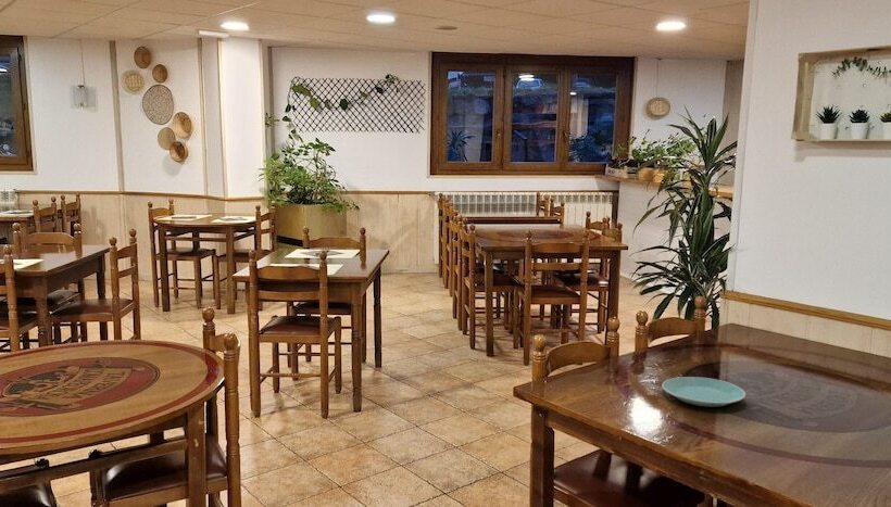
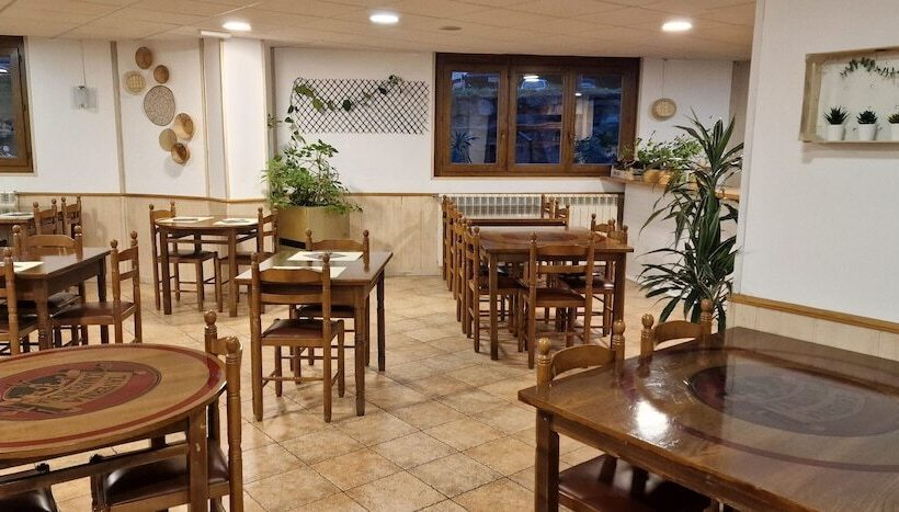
- plate [661,376,746,408]
